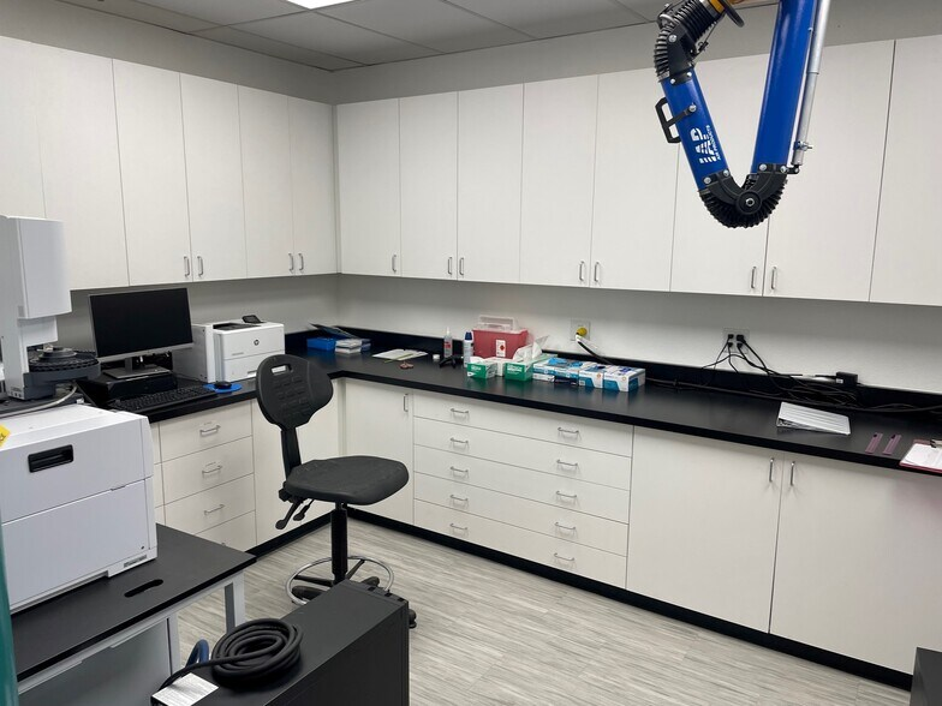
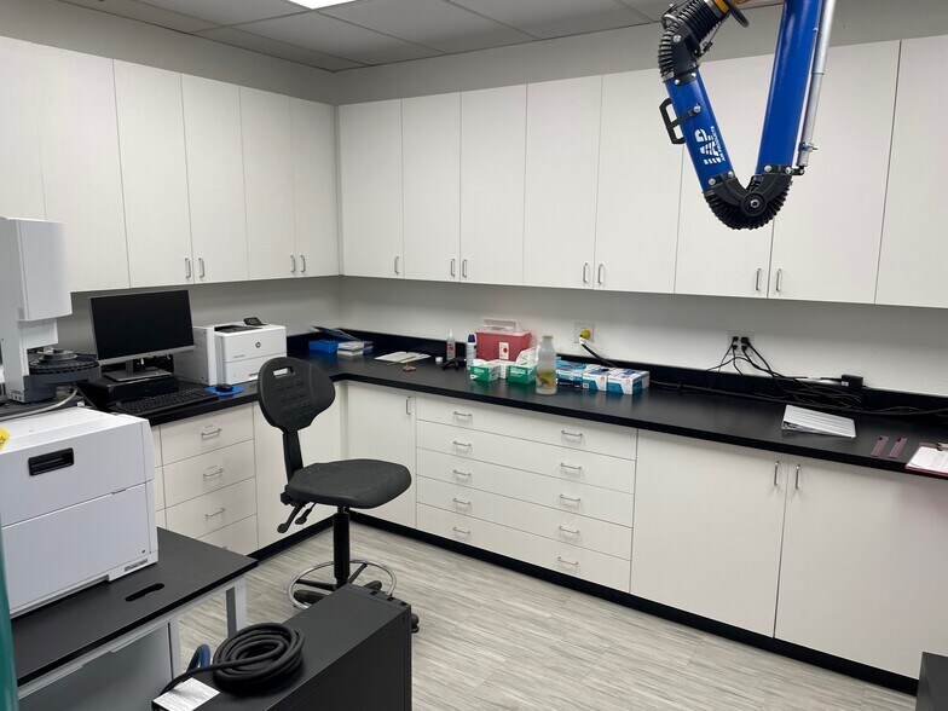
+ bottle [536,334,557,395]
